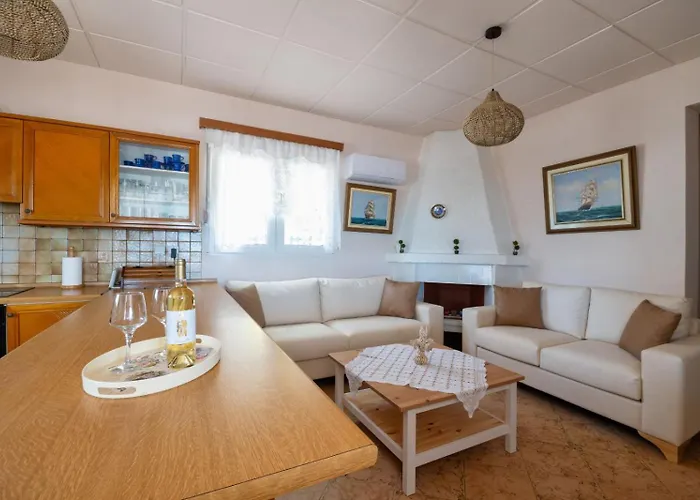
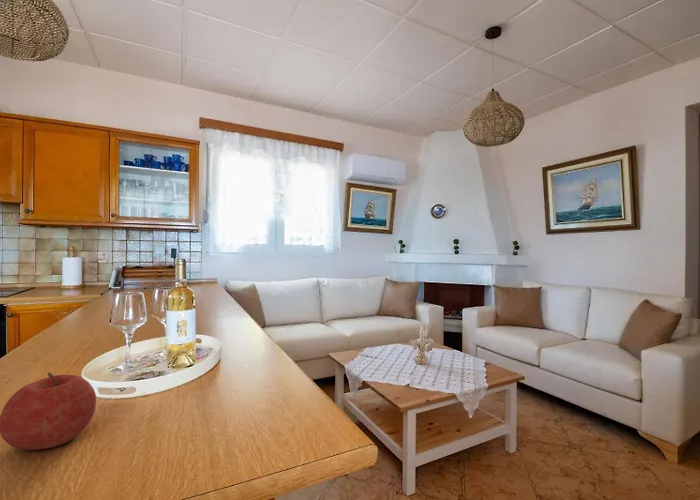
+ fruit [0,371,97,451]
